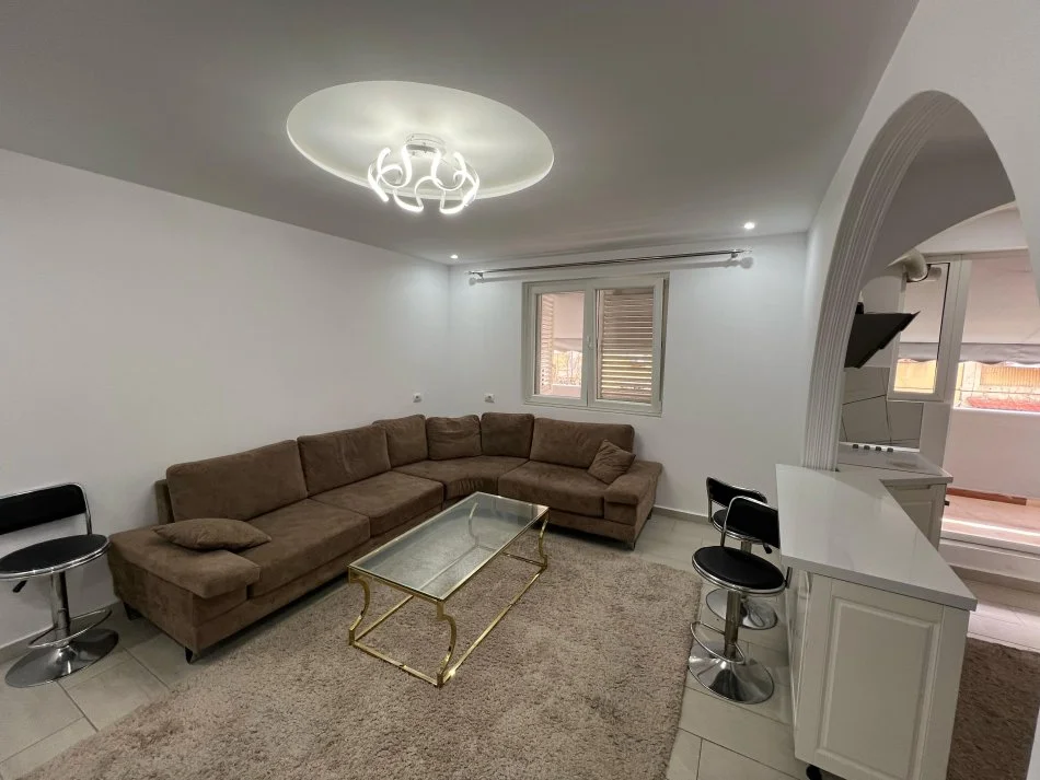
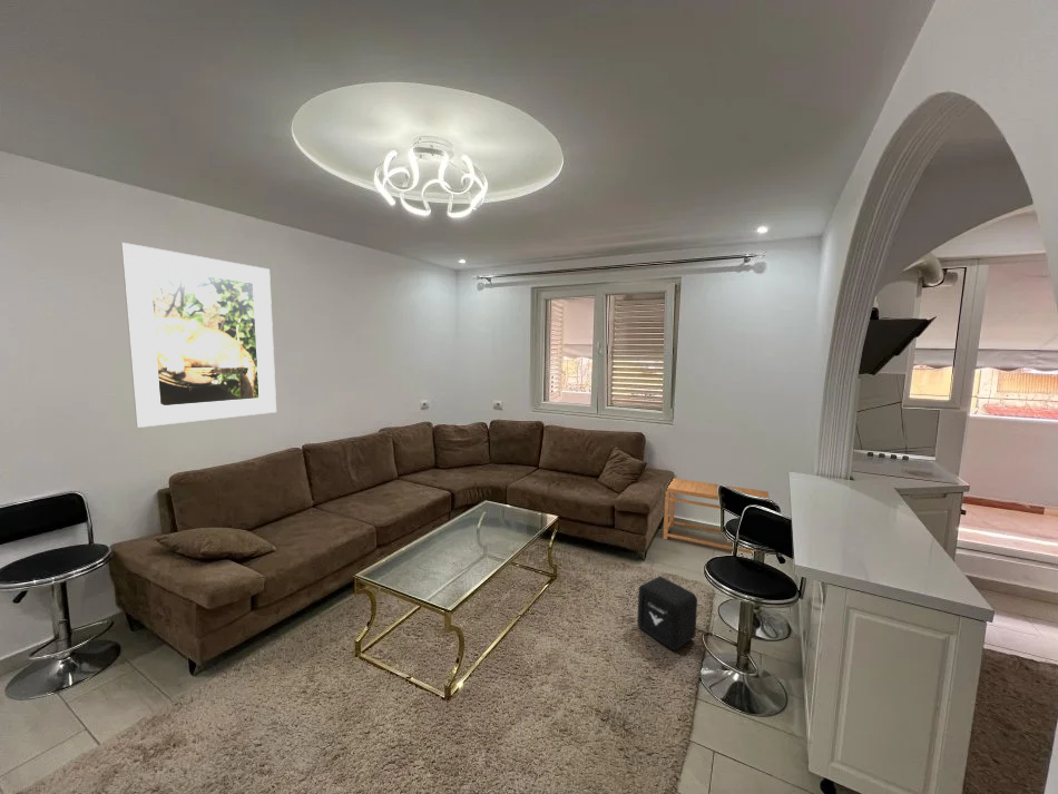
+ side table [663,477,771,555]
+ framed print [120,242,277,429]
+ air purifier [636,576,698,651]
